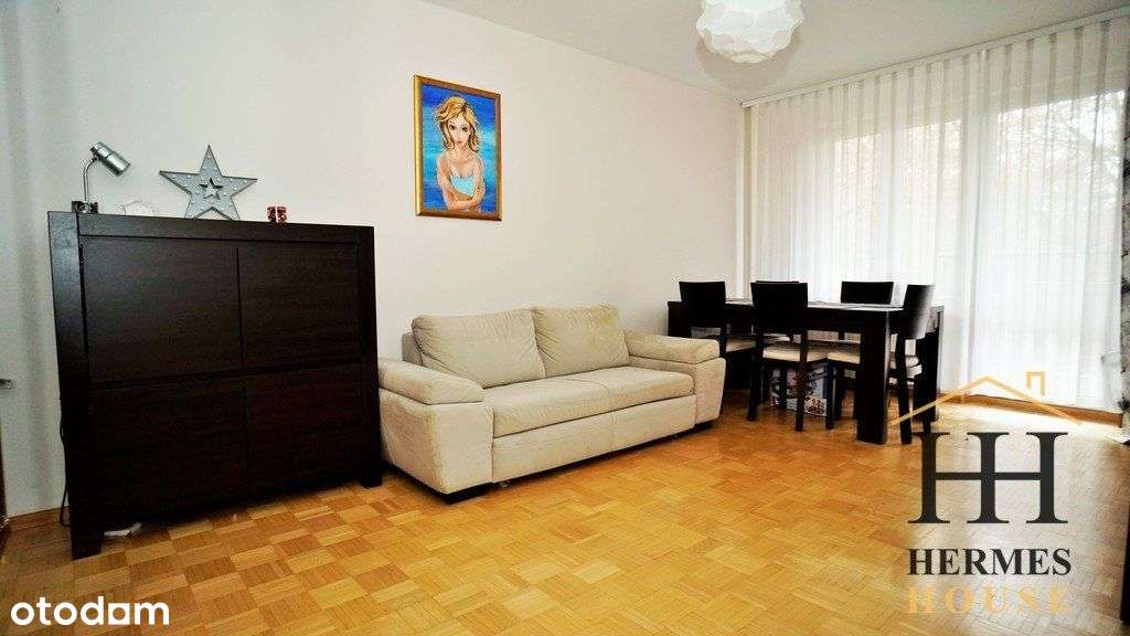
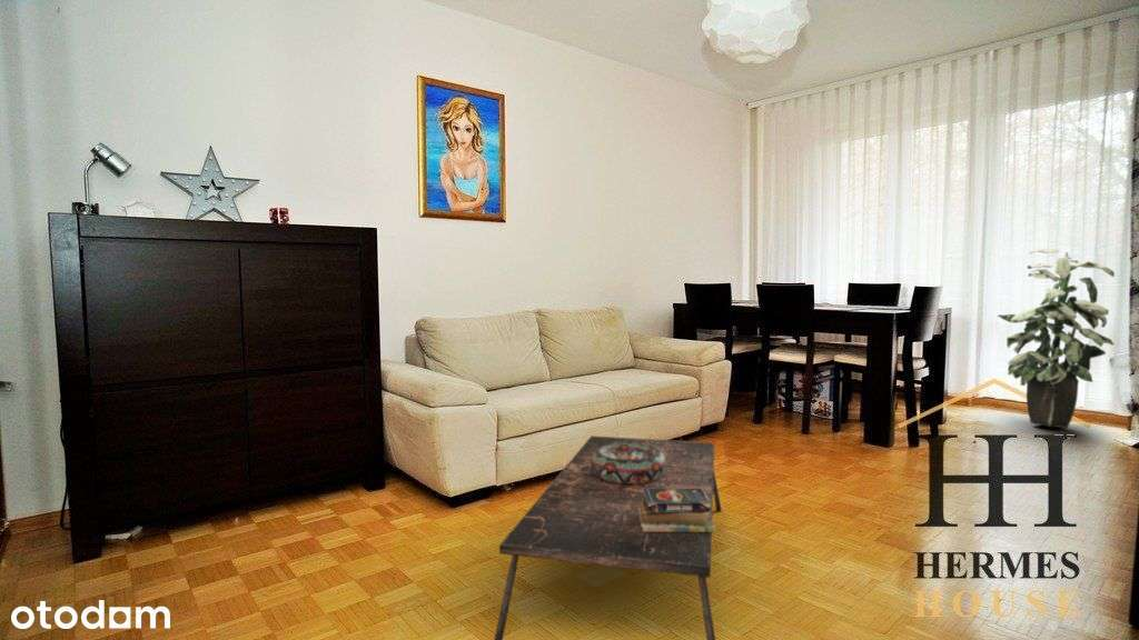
+ decorative bowl [591,443,666,483]
+ coffee table [493,434,723,640]
+ books [638,488,716,533]
+ indoor plant [996,247,1116,429]
